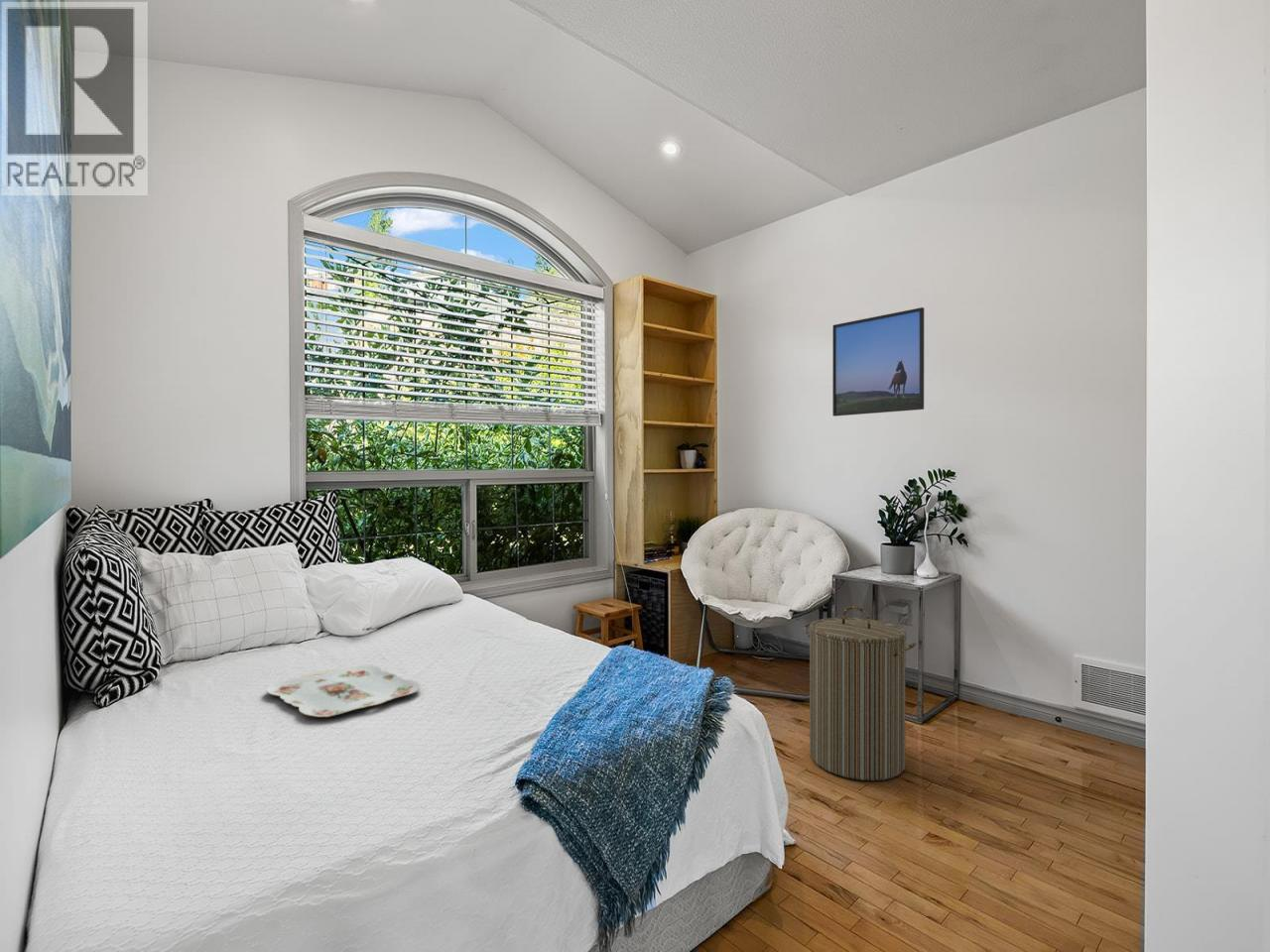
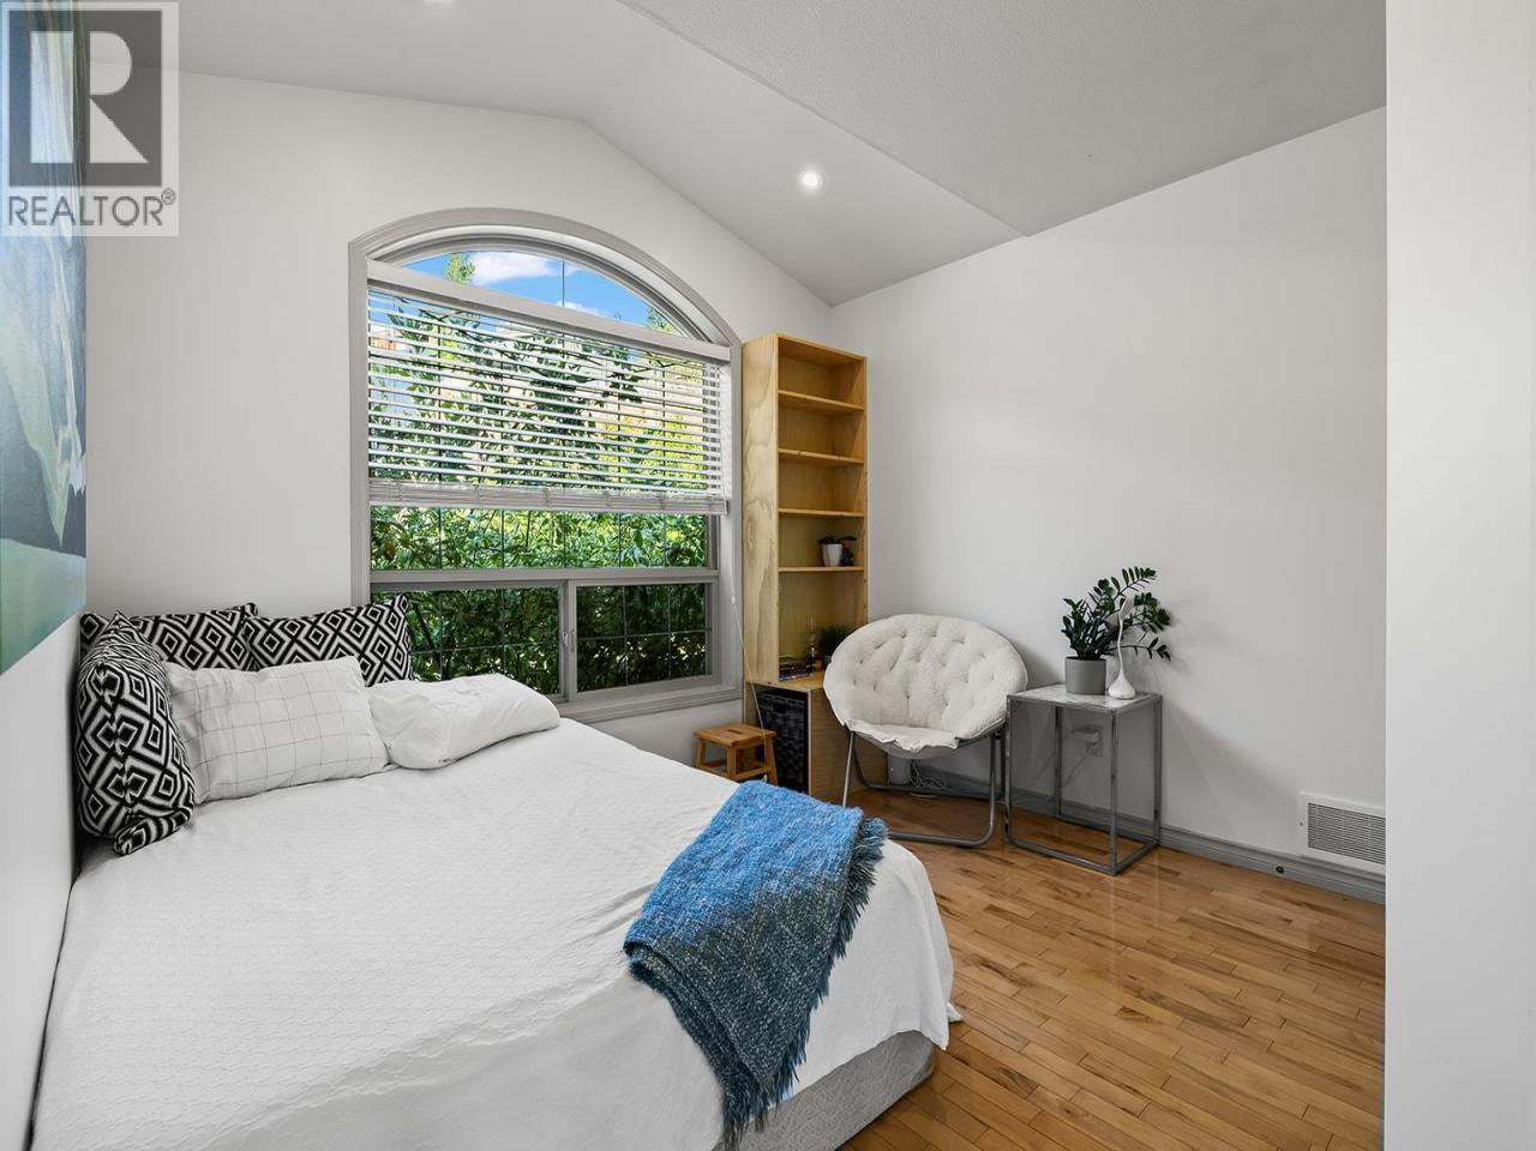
- laundry hamper [804,605,918,781]
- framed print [831,306,925,417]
- serving tray [265,664,421,718]
